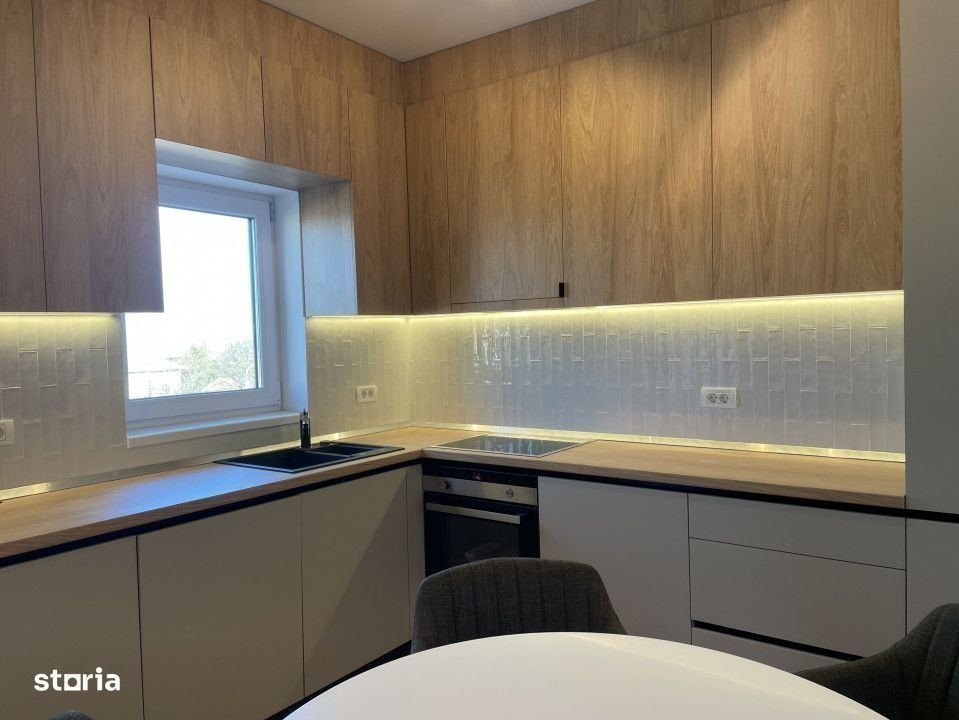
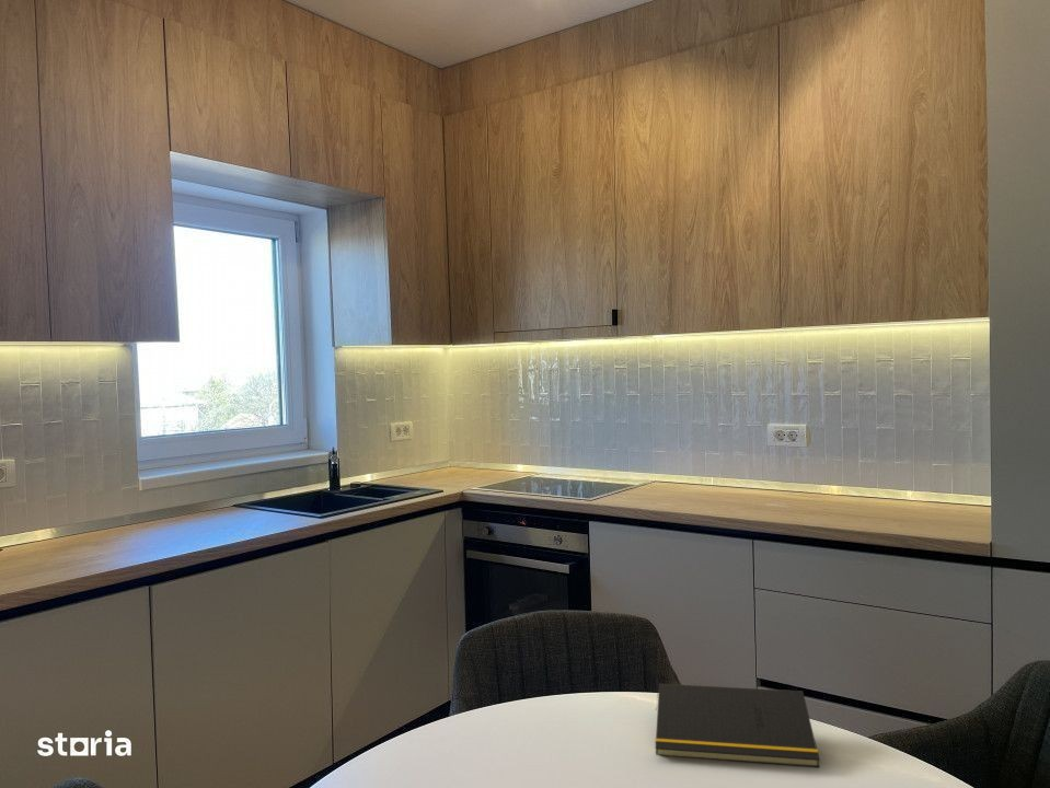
+ notepad [655,683,820,768]
